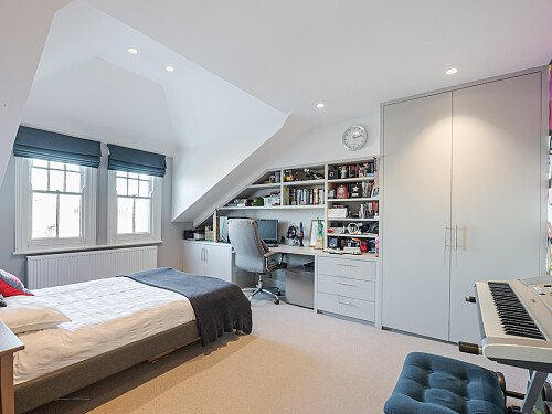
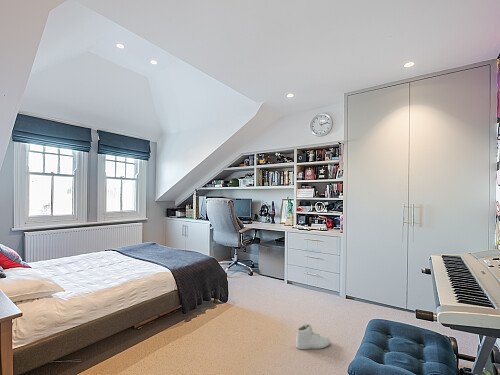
+ sneaker [295,323,331,350]
